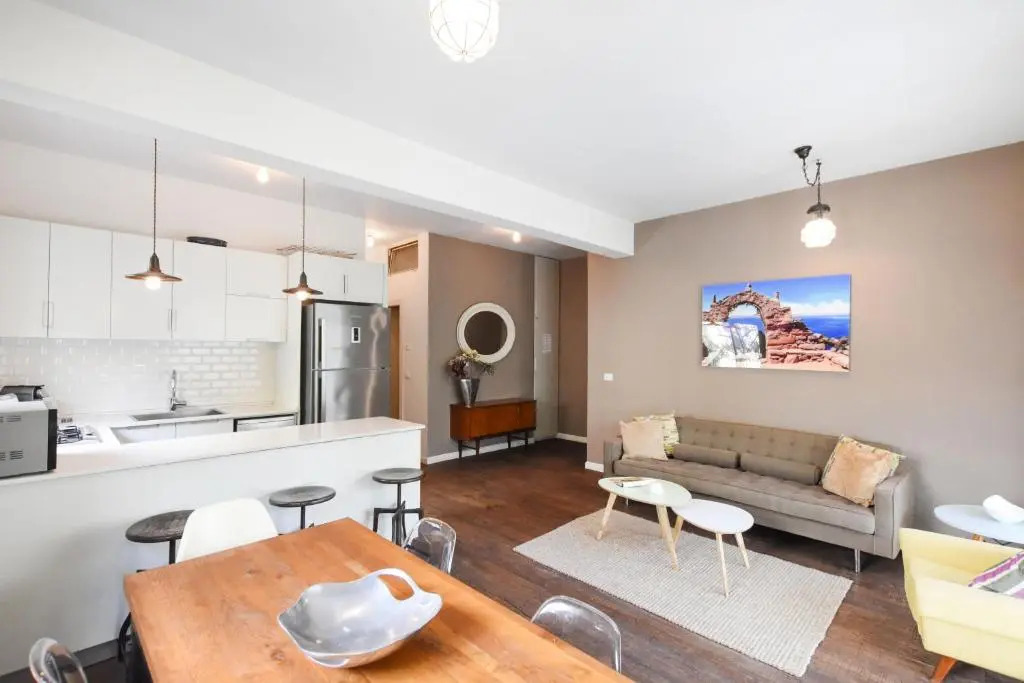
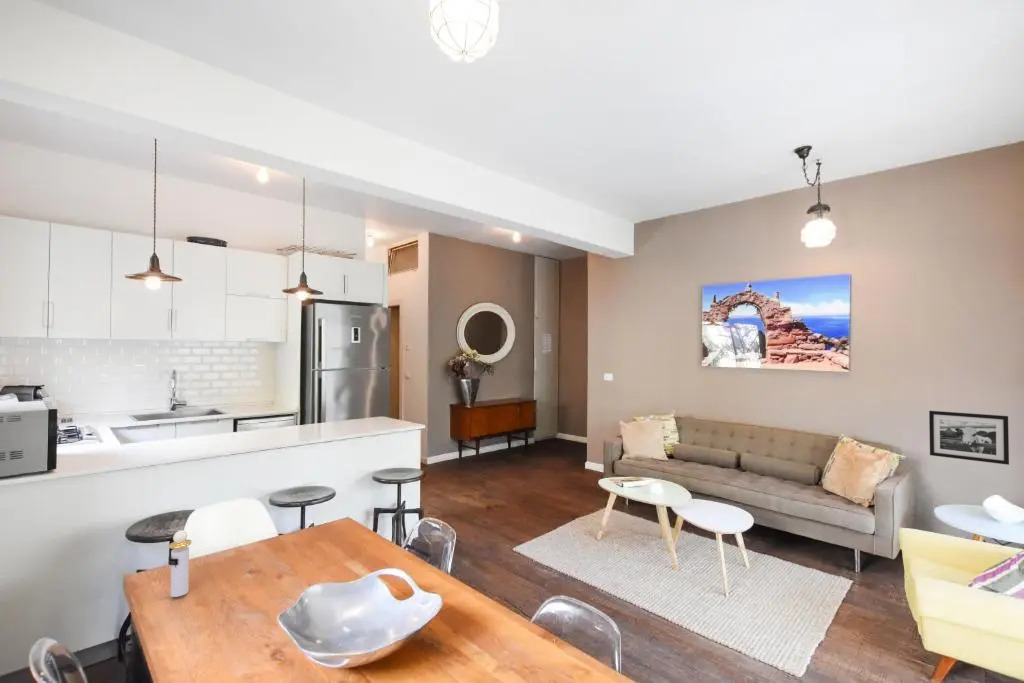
+ picture frame [928,410,1010,466]
+ perfume bottle [168,529,192,598]
